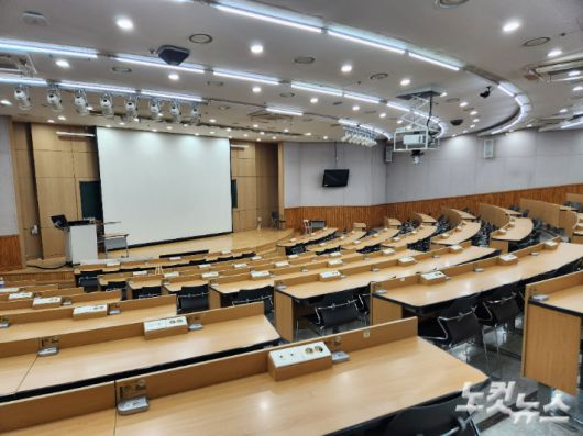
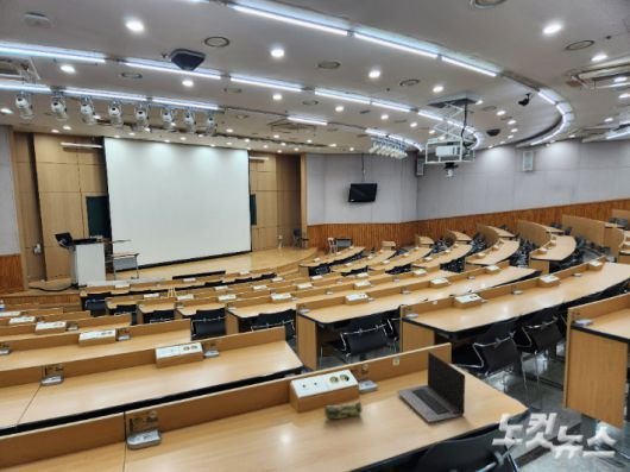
+ pencil case [323,399,363,421]
+ laptop computer [396,351,466,423]
